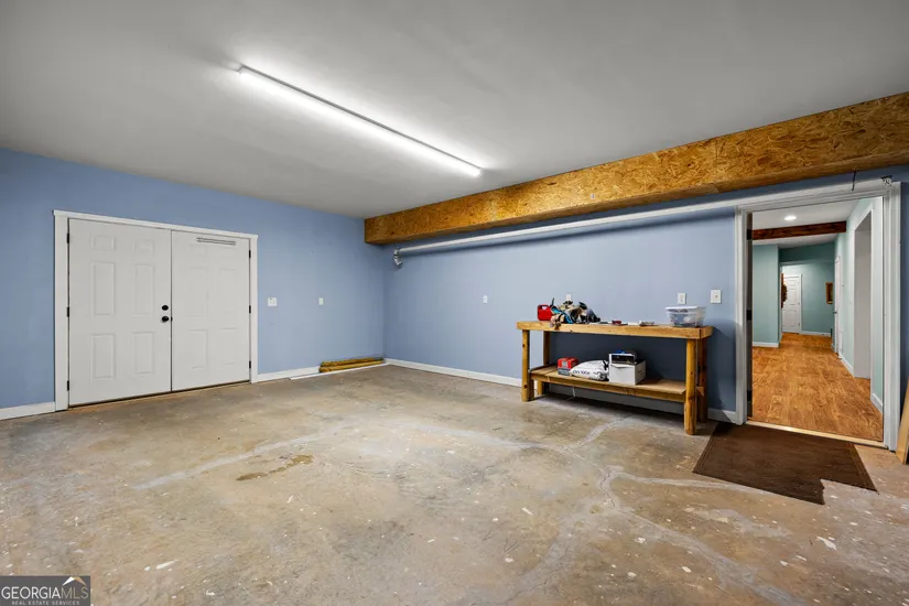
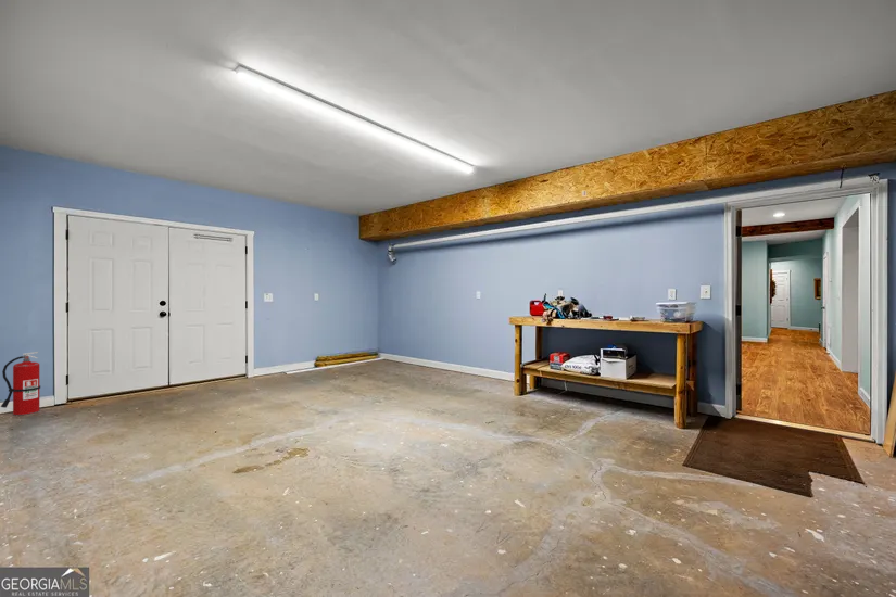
+ fire extinguisher [0,351,41,417]
